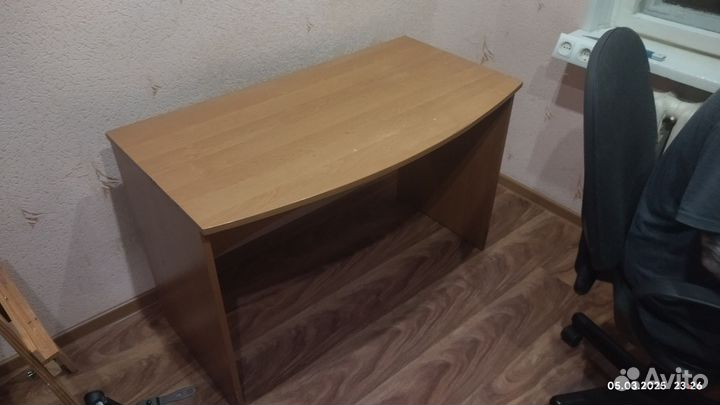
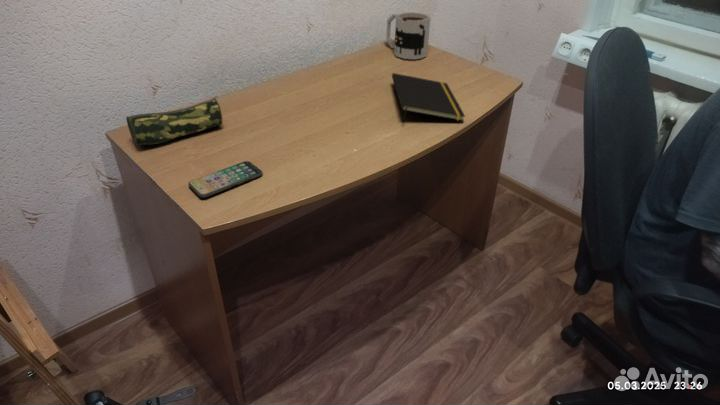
+ pencil case [125,95,223,146]
+ mug [385,11,431,60]
+ notepad [391,72,466,124]
+ smartphone [187,160,264,199]
